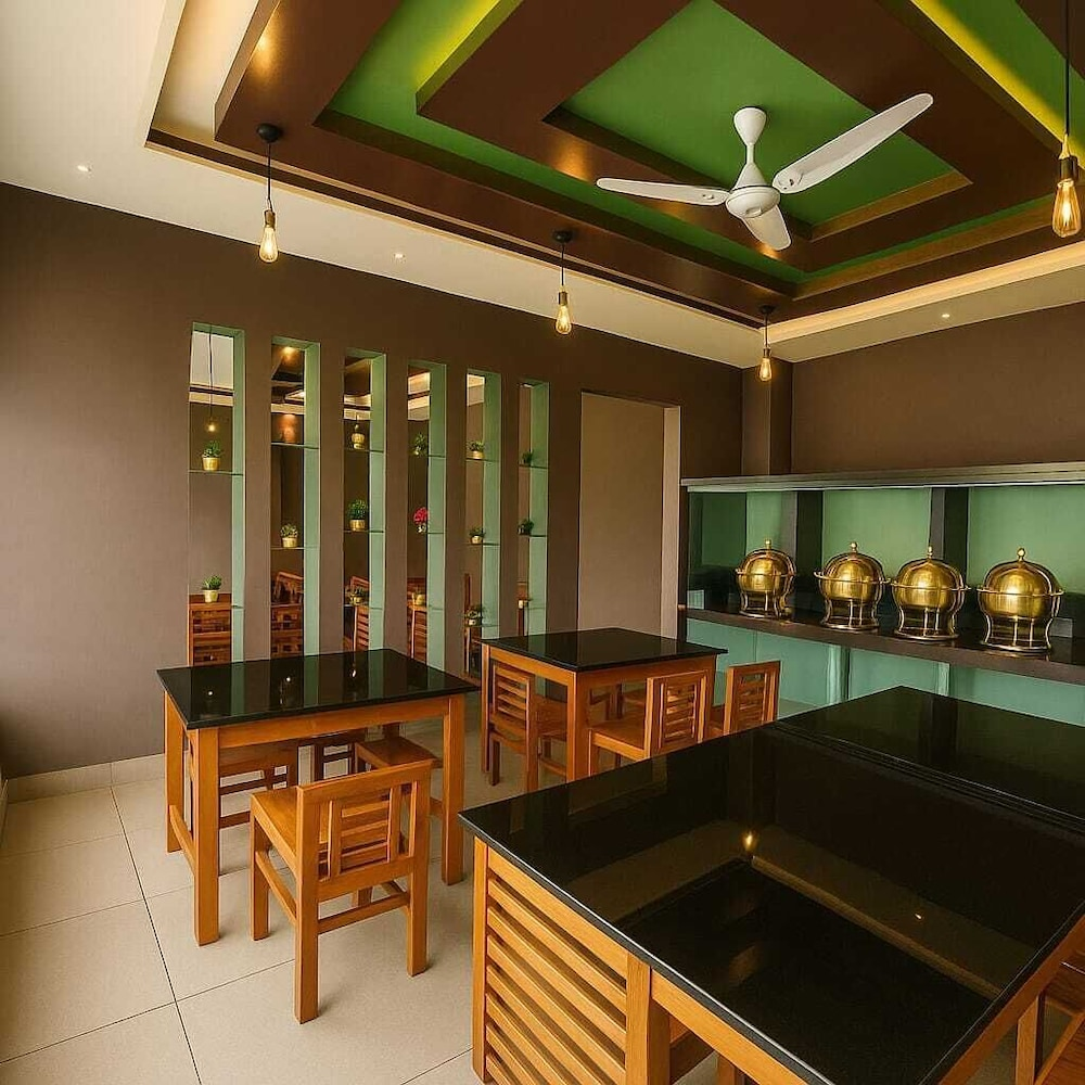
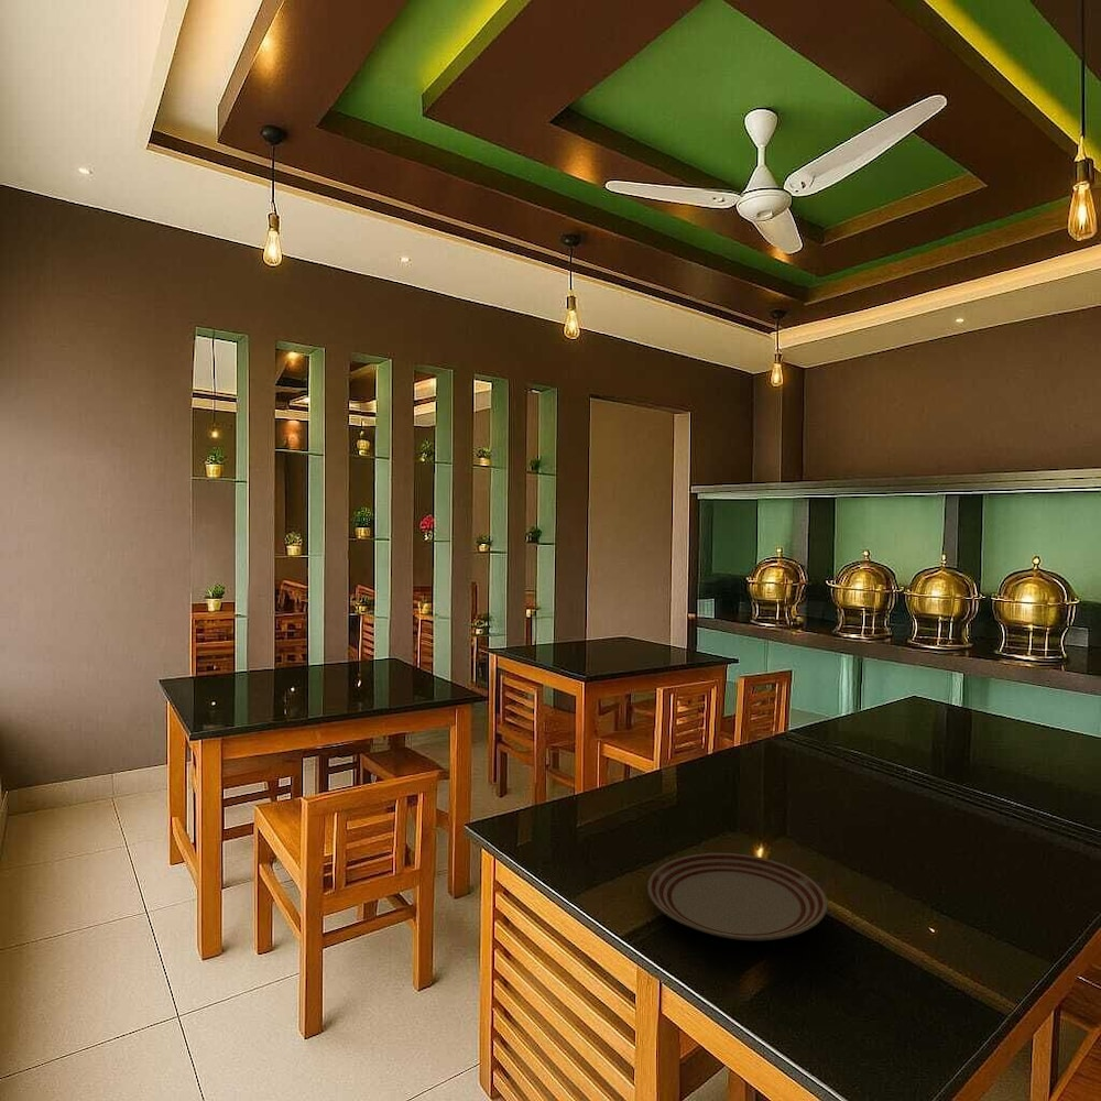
+ dinner plate [646,852,829,941]
